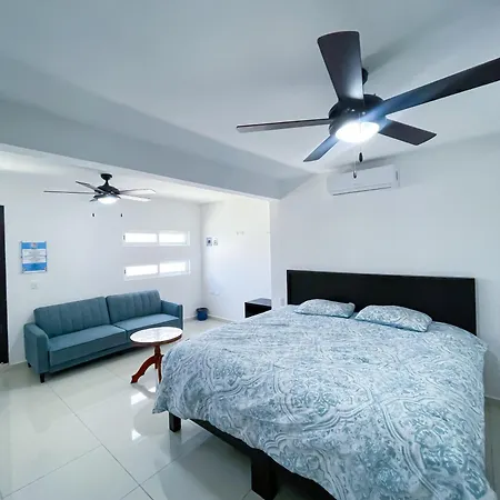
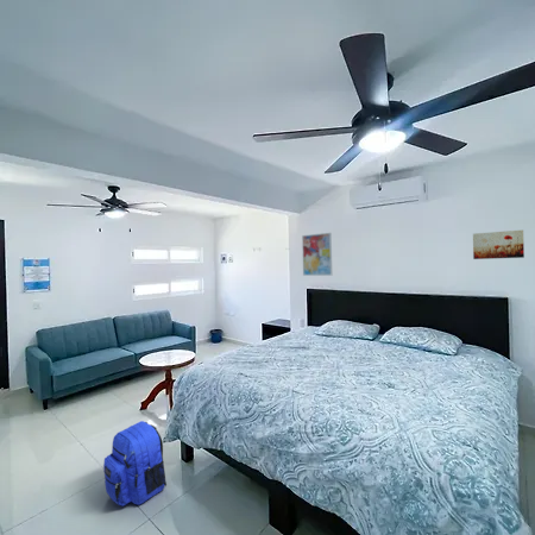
+ wall art [472,228,525,260]
+ wall art [301,232,333,277]
+ backpack [102,420,168,508]
